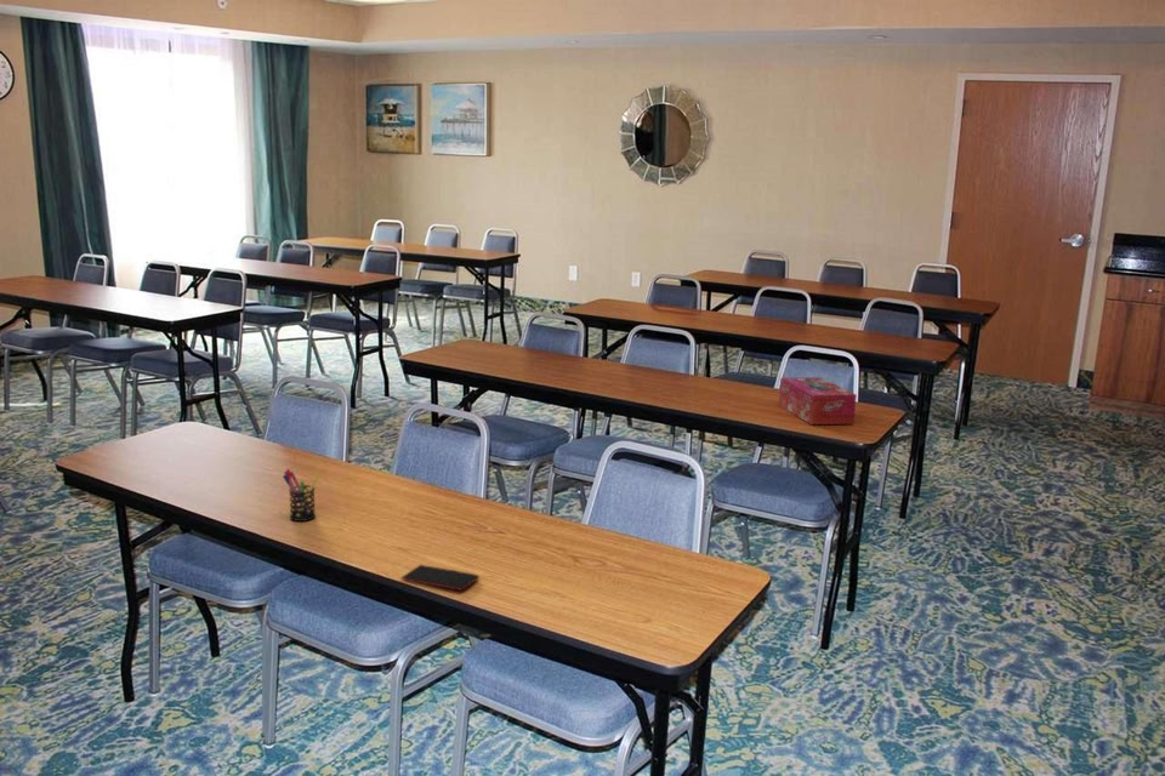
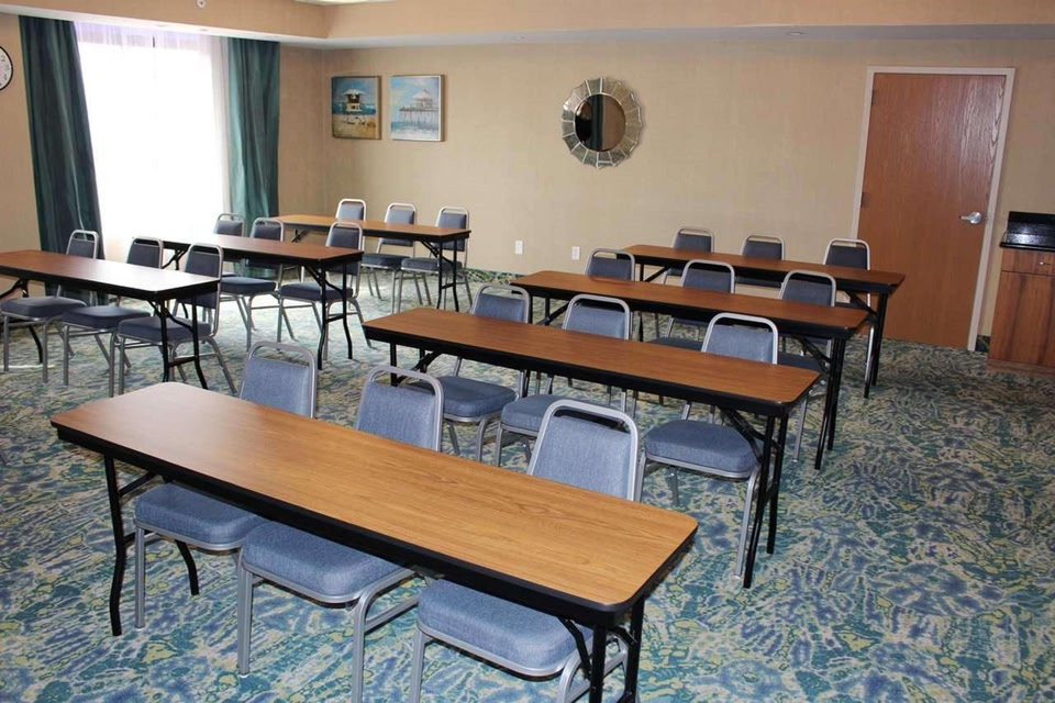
- smartphone [399,564,481,592]
- pen holder [282,468,320,523]
- tissue box [778,376,858,426]
